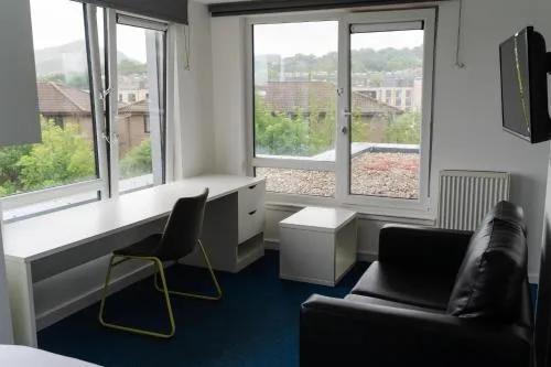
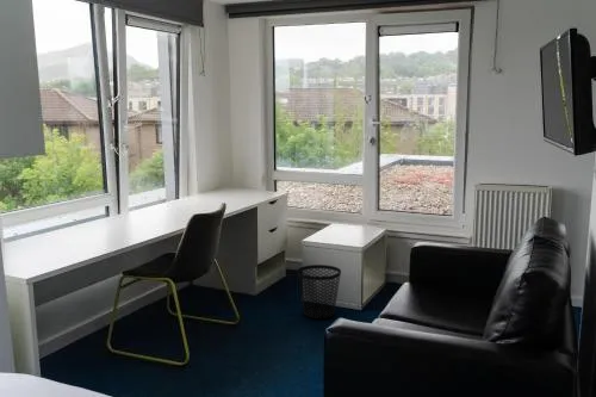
+ wastebasket [296,263,342,320]
